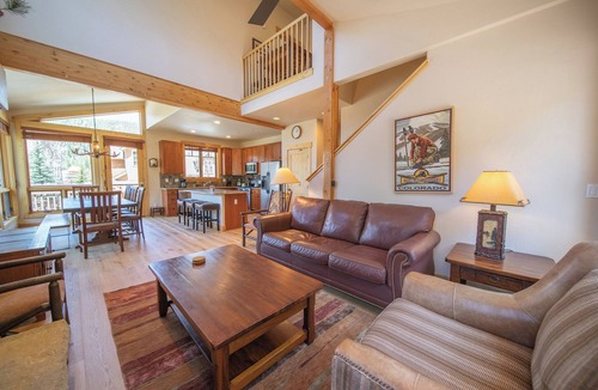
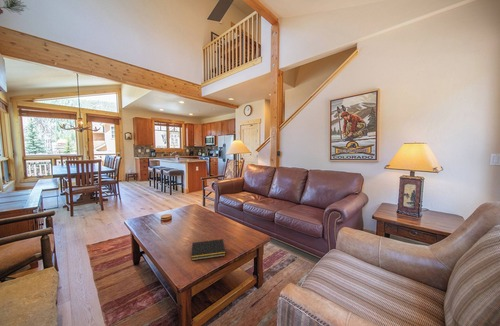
+ notepad [190,238,226,261]
